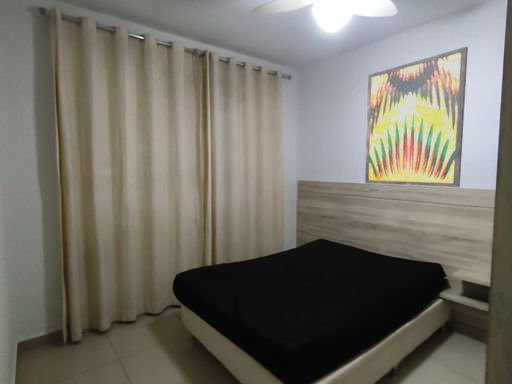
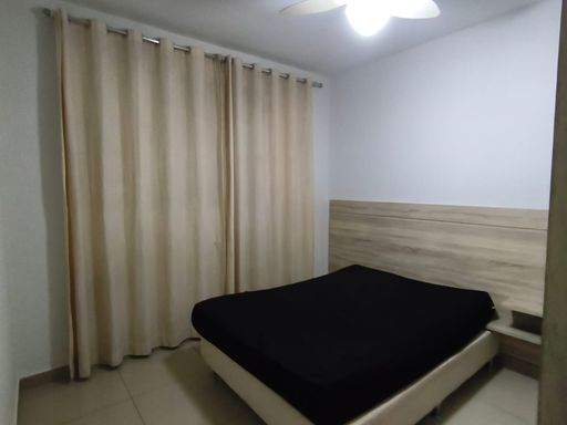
- wall art [364,46,469,188]
